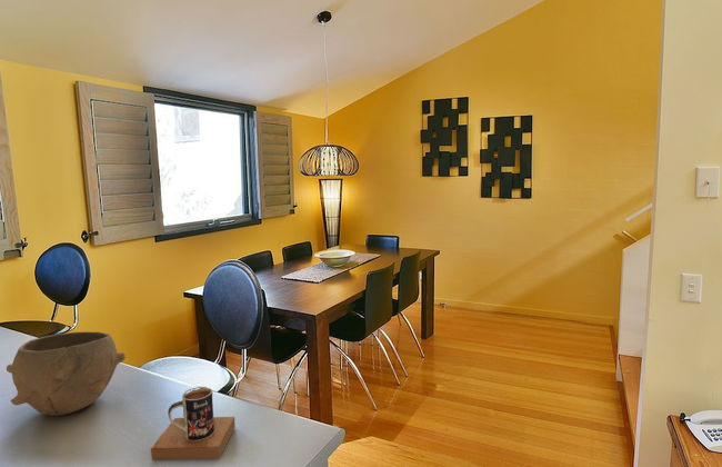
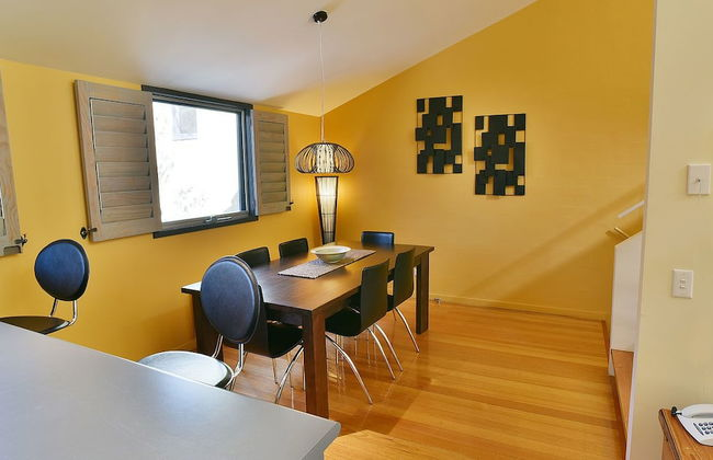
- mug [150,386,237,461]
- bowl [6,330,127,417]
